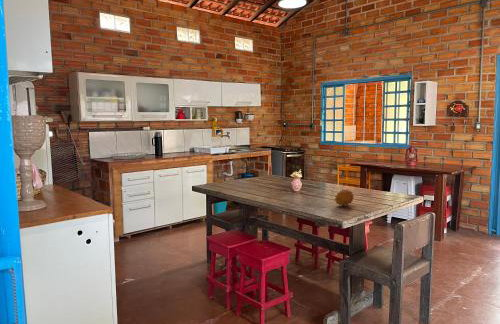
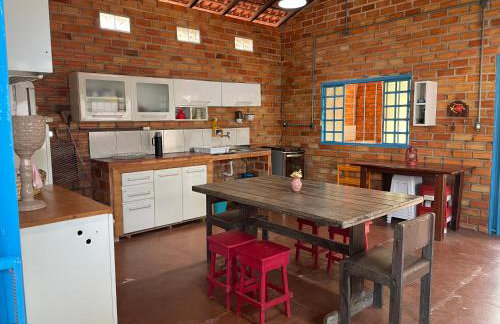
- fruit [333,189,355,207]
